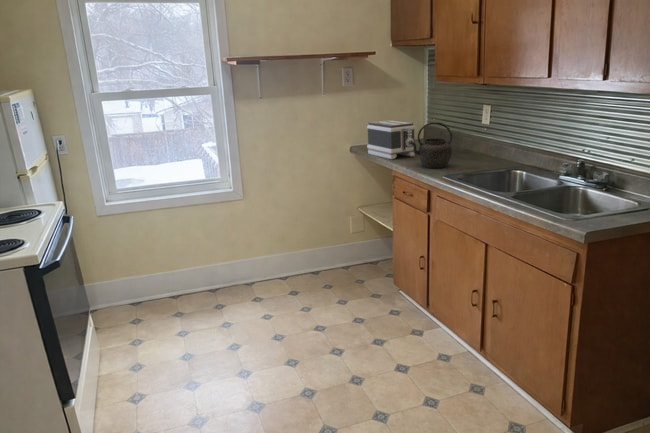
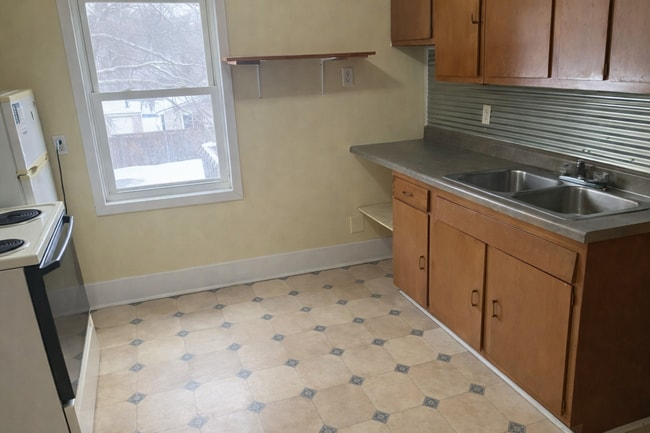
- kettle [409,121,453,169]
- toaster [366,119,416,160]
